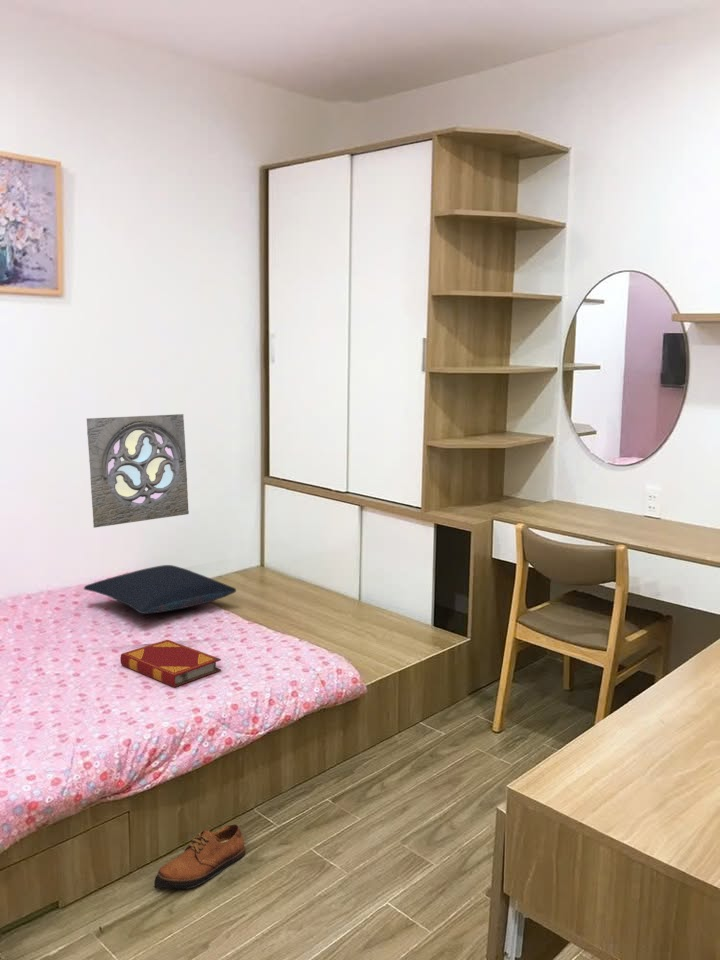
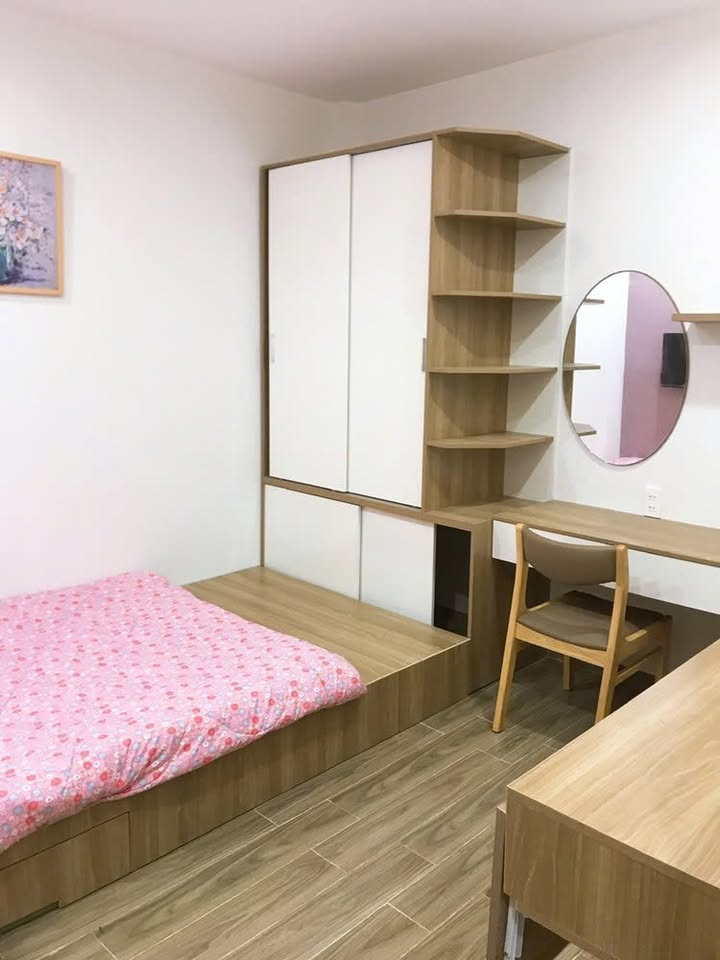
- shoe [152,824,246,891]
- hardback book [119,639,222,688]
- pillow [83,564,237,615]
- wall ornament [86,413,190,529]
